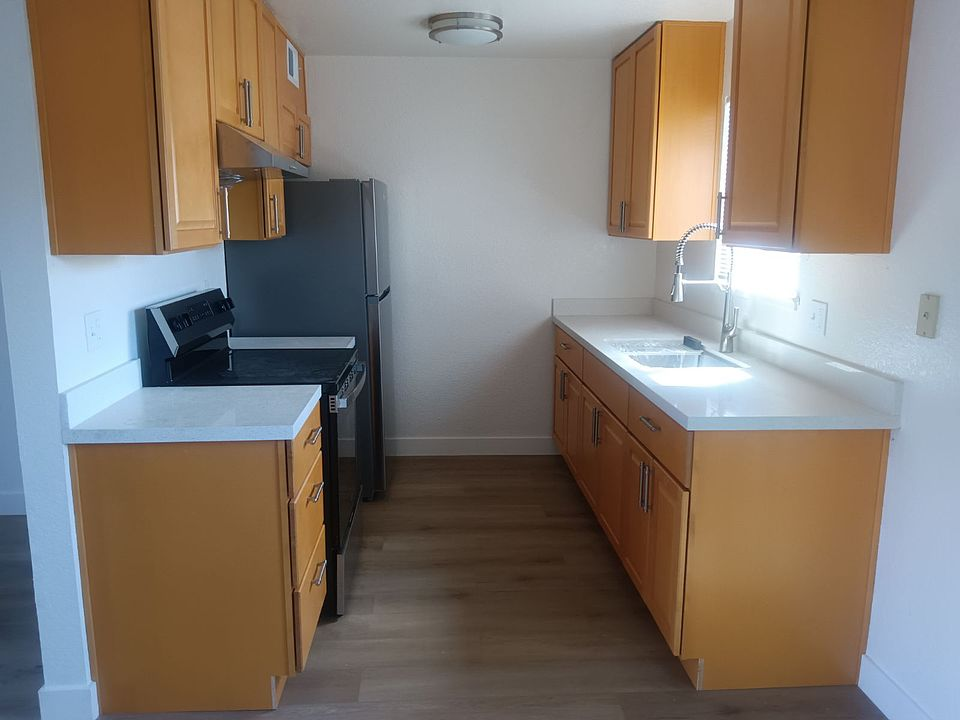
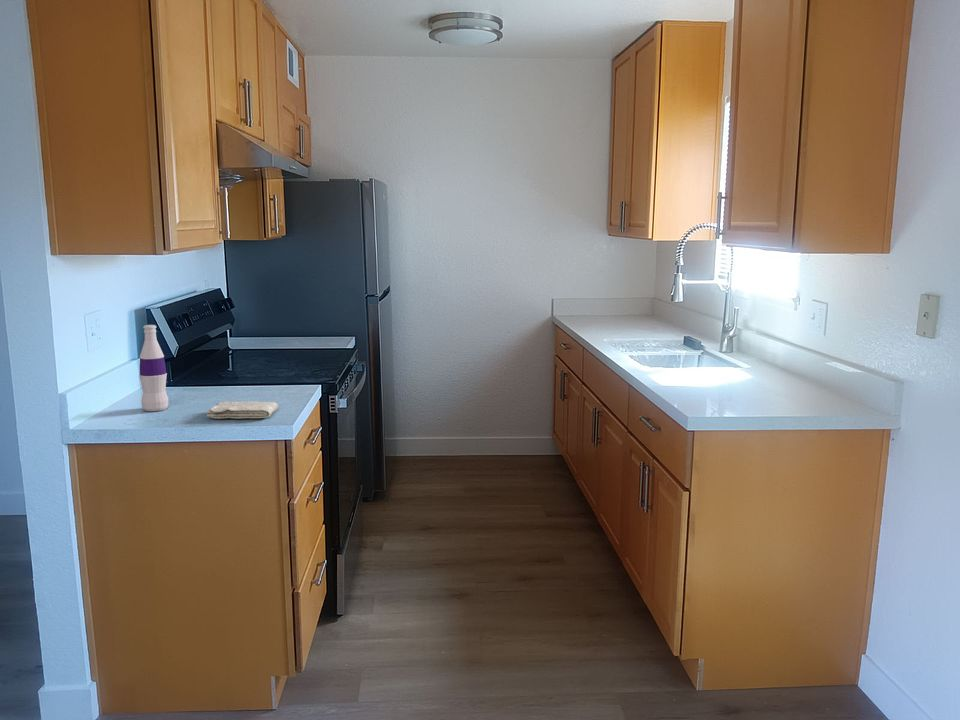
+ washcloth [206,400,279,420]
+ bottle [138,324,169,412]
